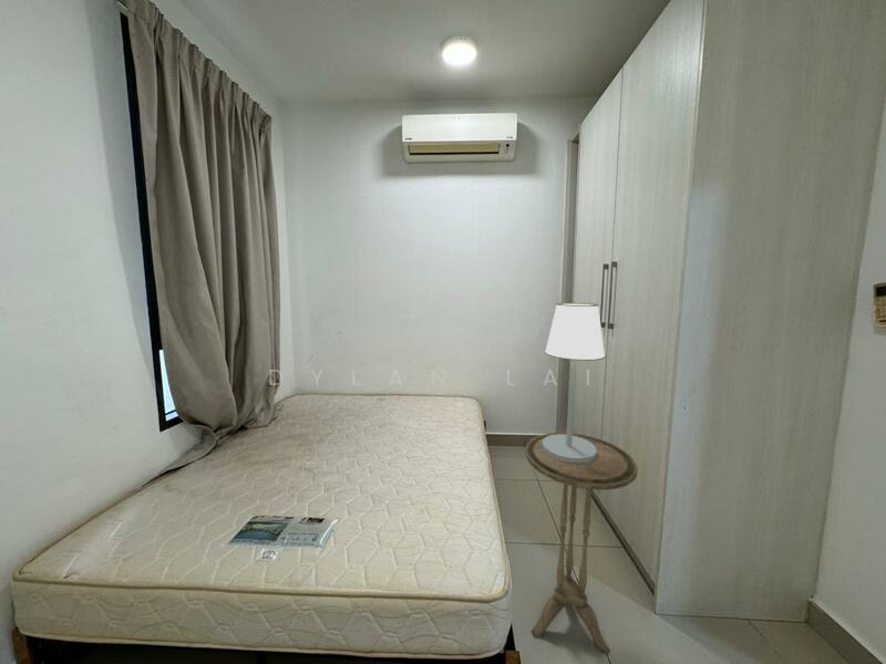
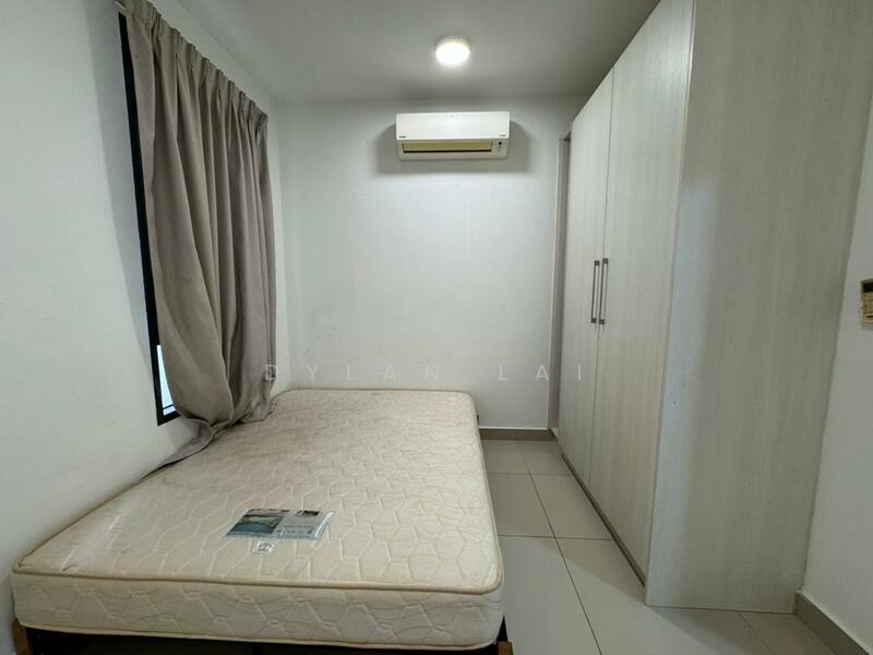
- side table [524,432,639,656]
- table lamp [543,302,606,463]
